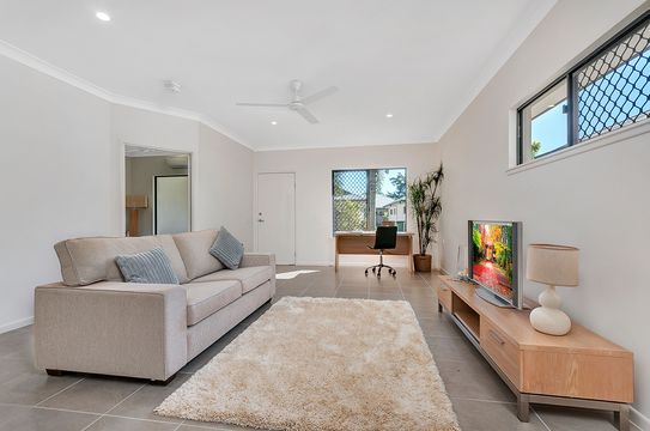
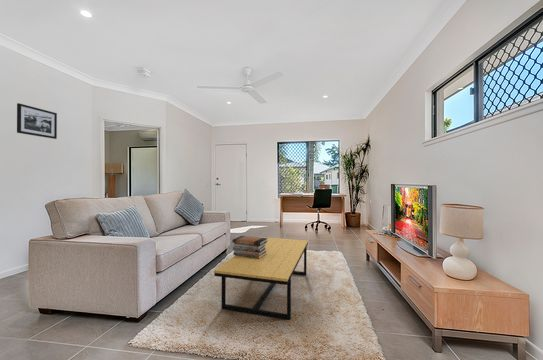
+ picture frame [16,102,58,140]
+ book stack [231,235,268,259]
+ coffee table [213,236,309,320]
